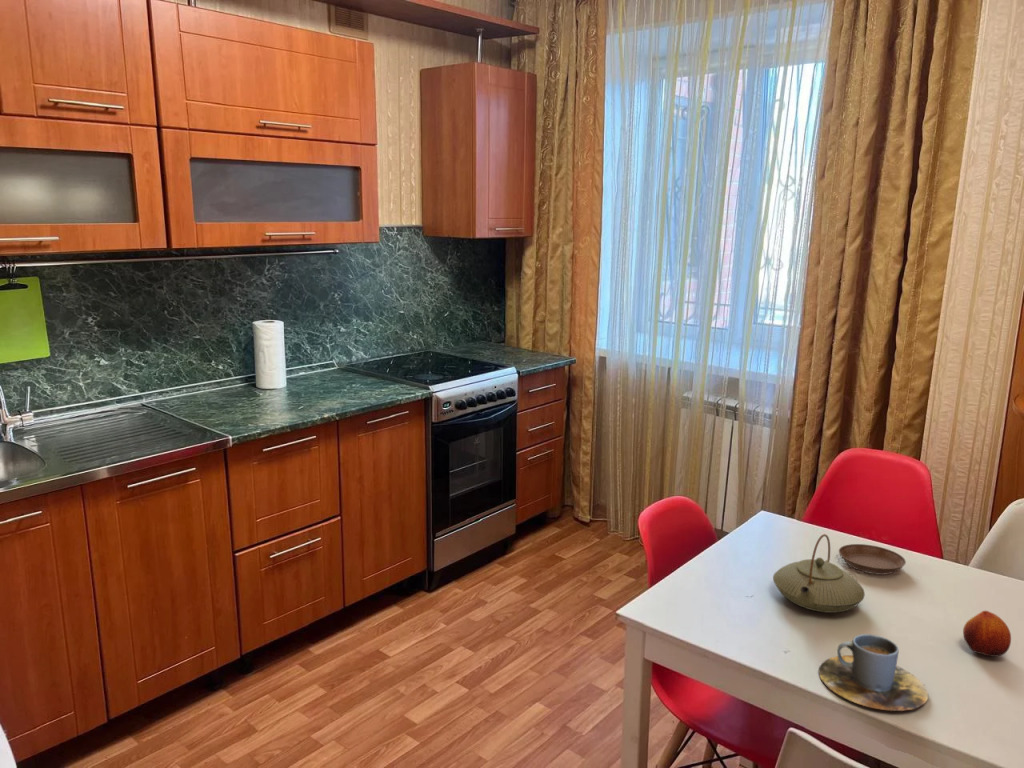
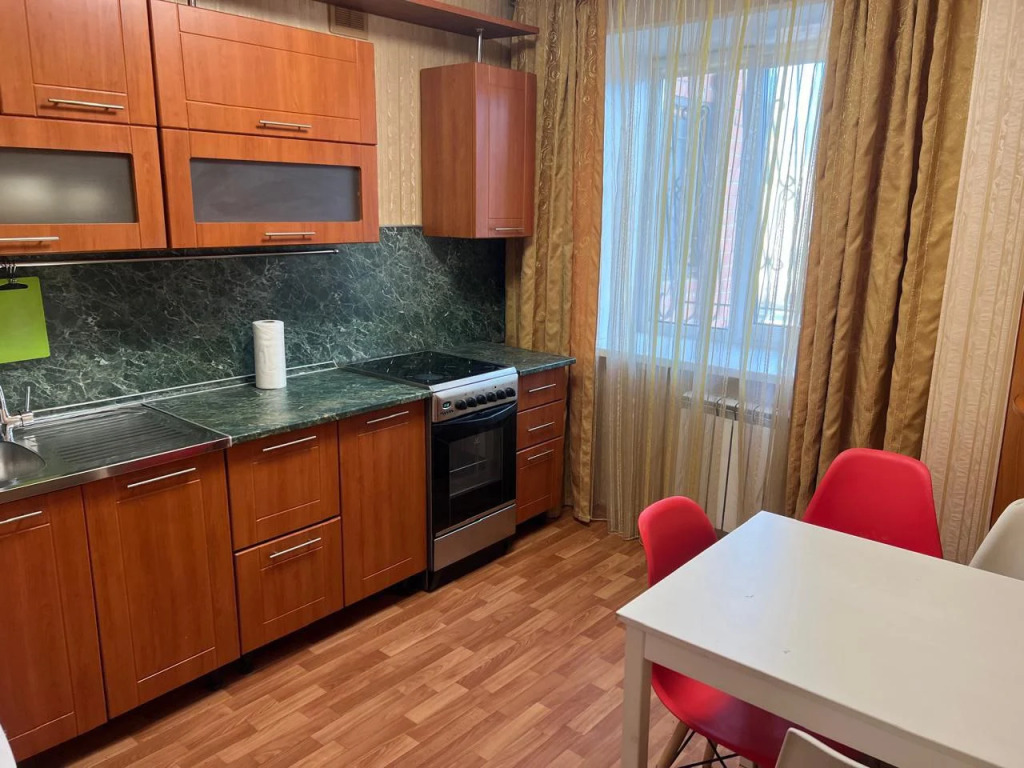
- teapot [772,533,866,614]
- cup [818,633,929,712]
- saucer [838,543,907,576]
- fruit [962,610,1012,658]
